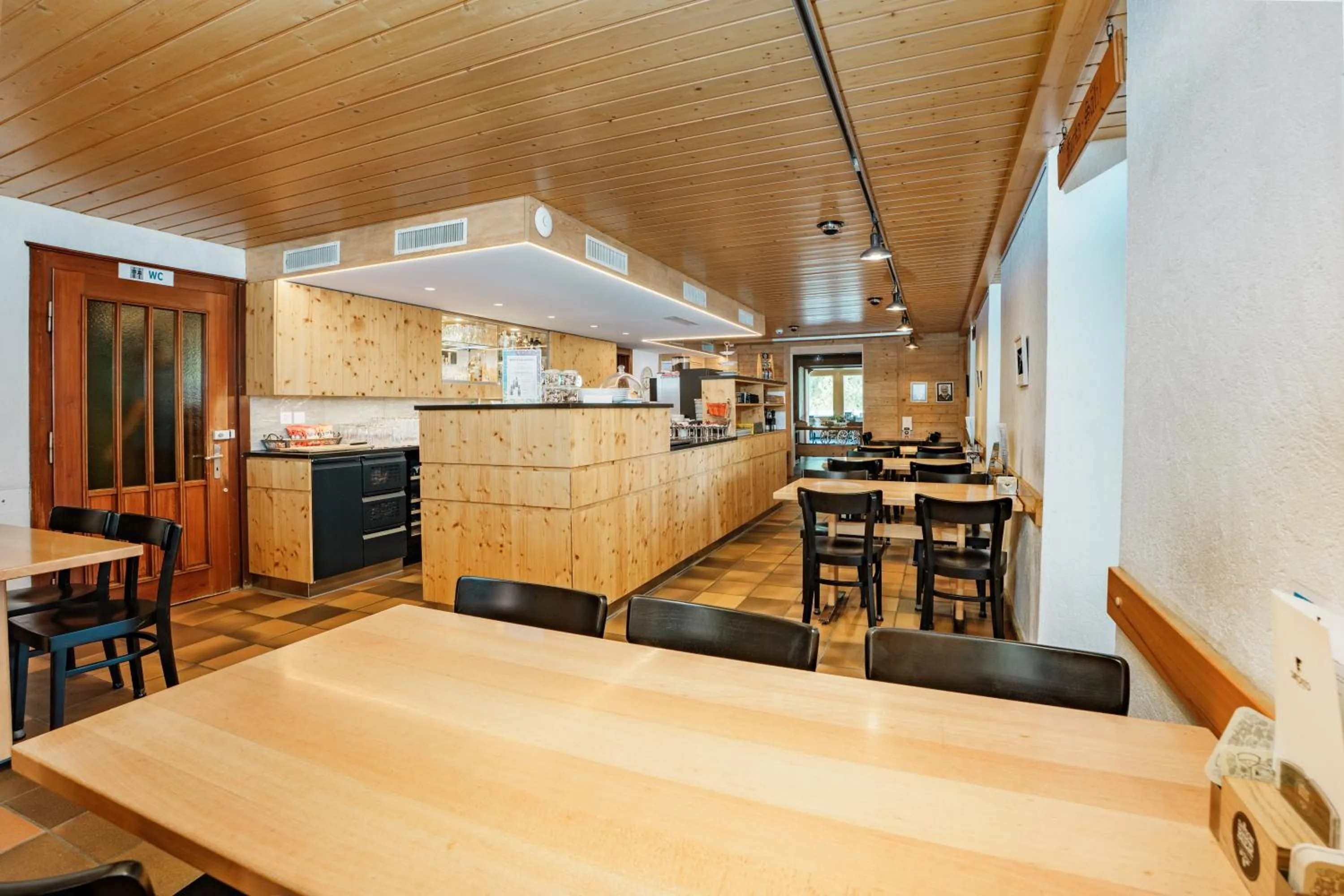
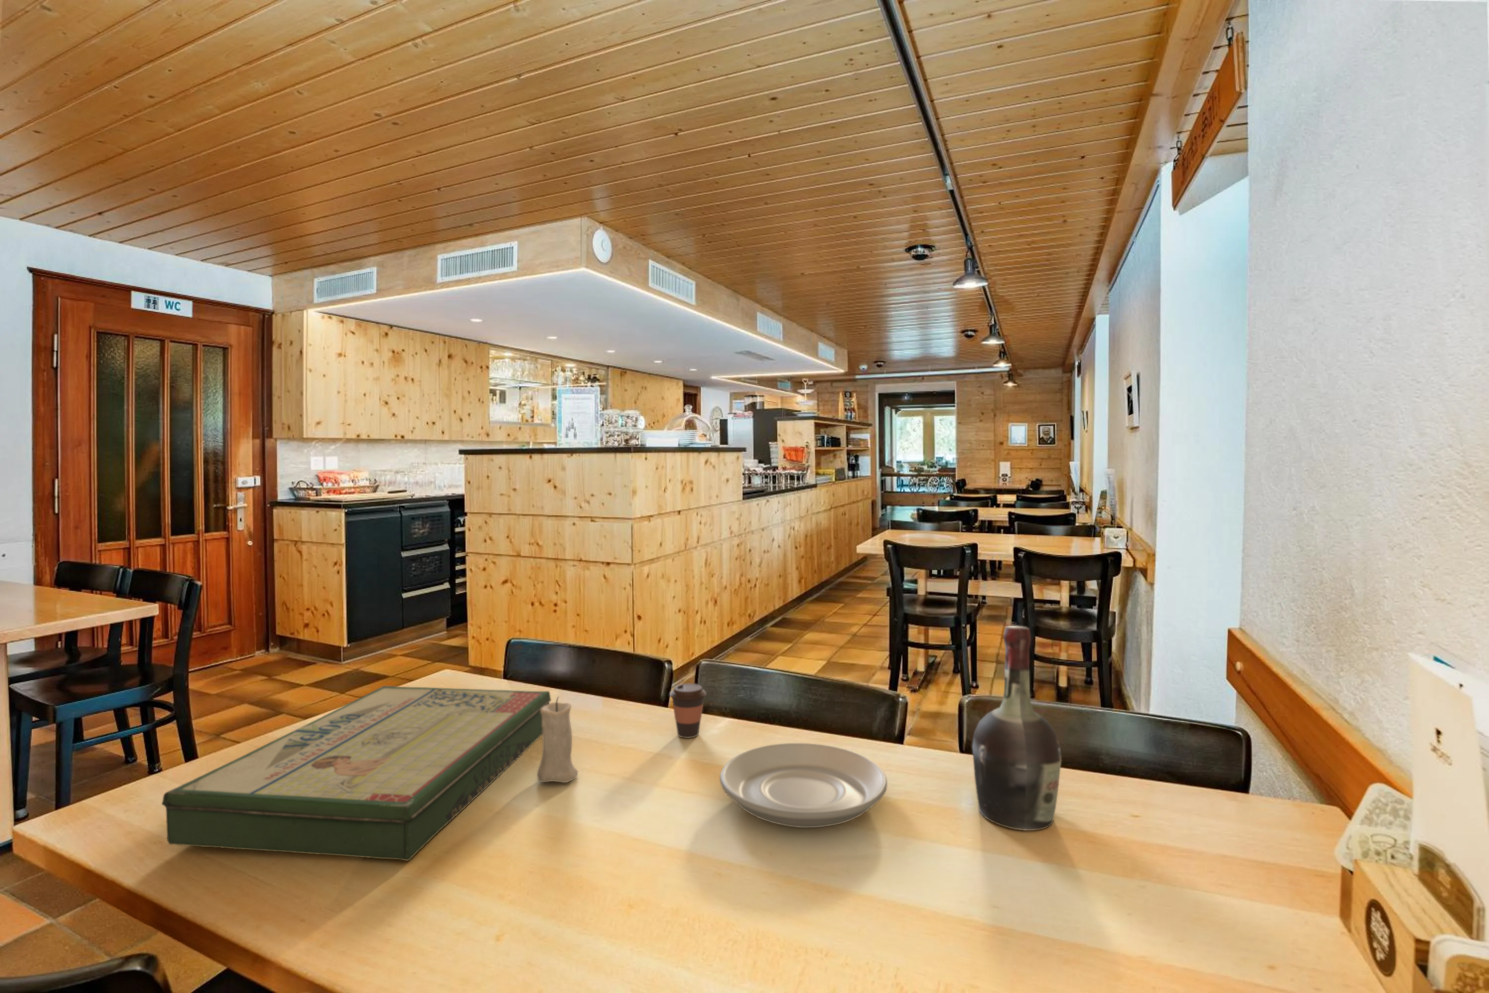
+ board game [162,685,552,861]
+ plate [719,743,887,828]
+ candle [536,696,578,784]
+ coffee cup [669,683,707,739]
+ cognac bottle [972,625,1062,831]
